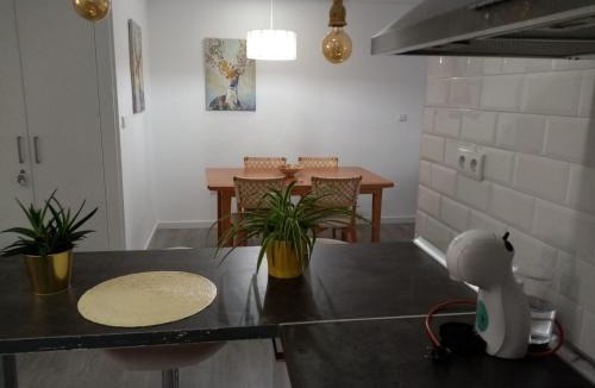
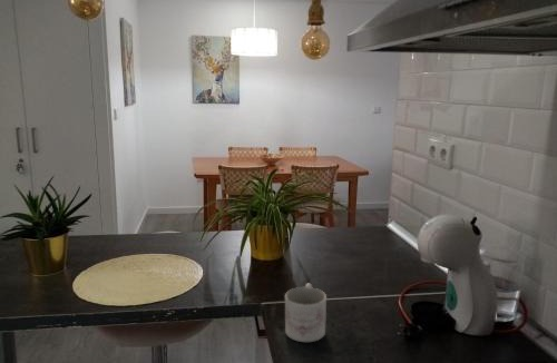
+ mug [284,283,328,343]
